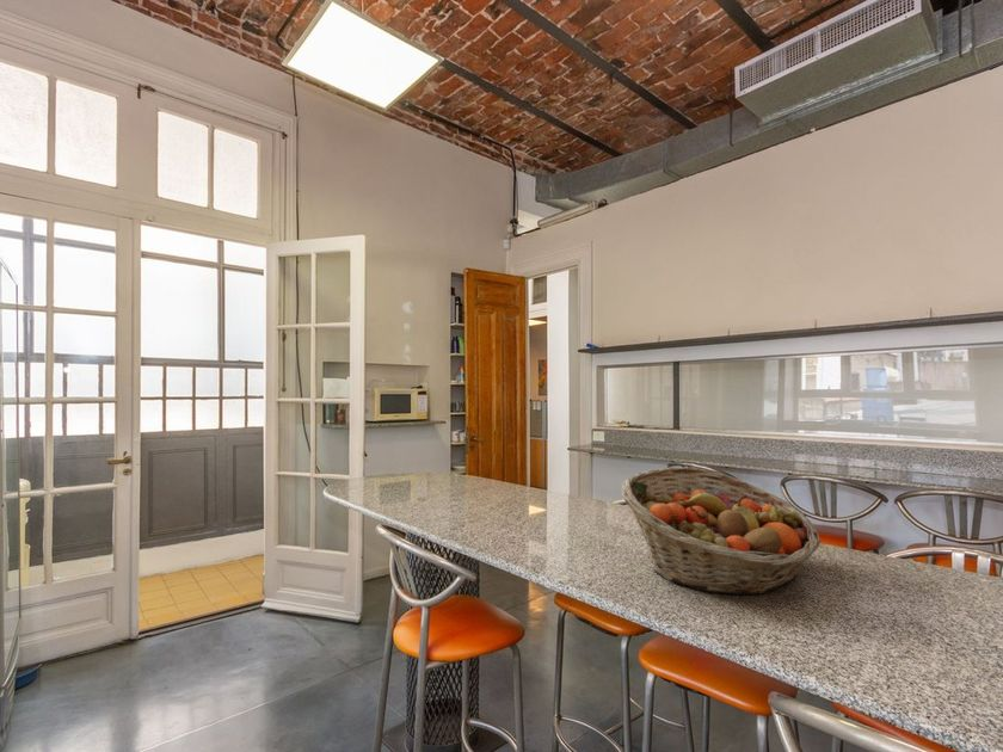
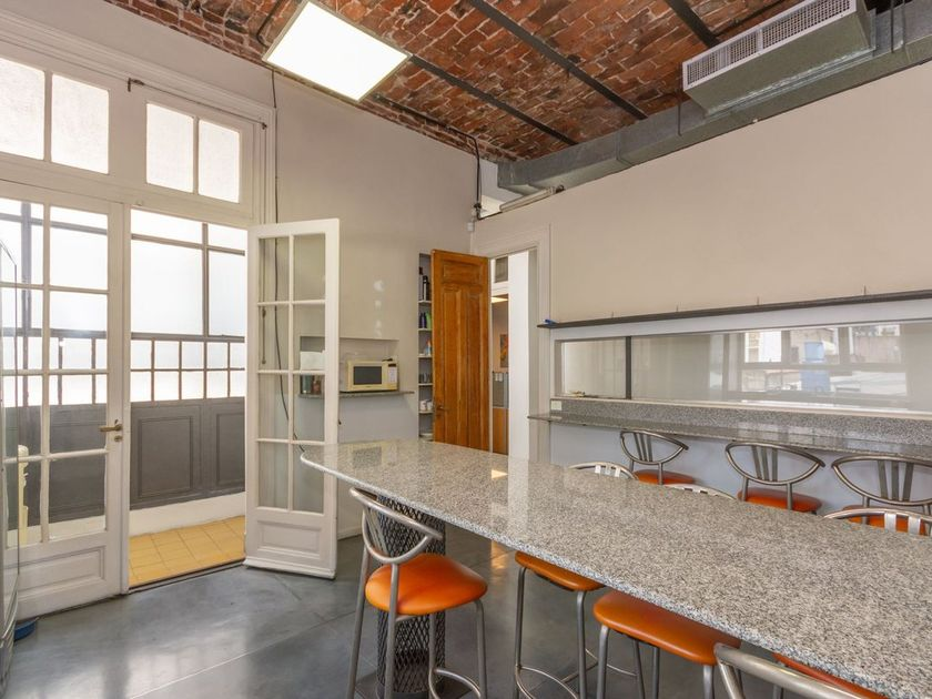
- fruit basket [621,466,822,597]
